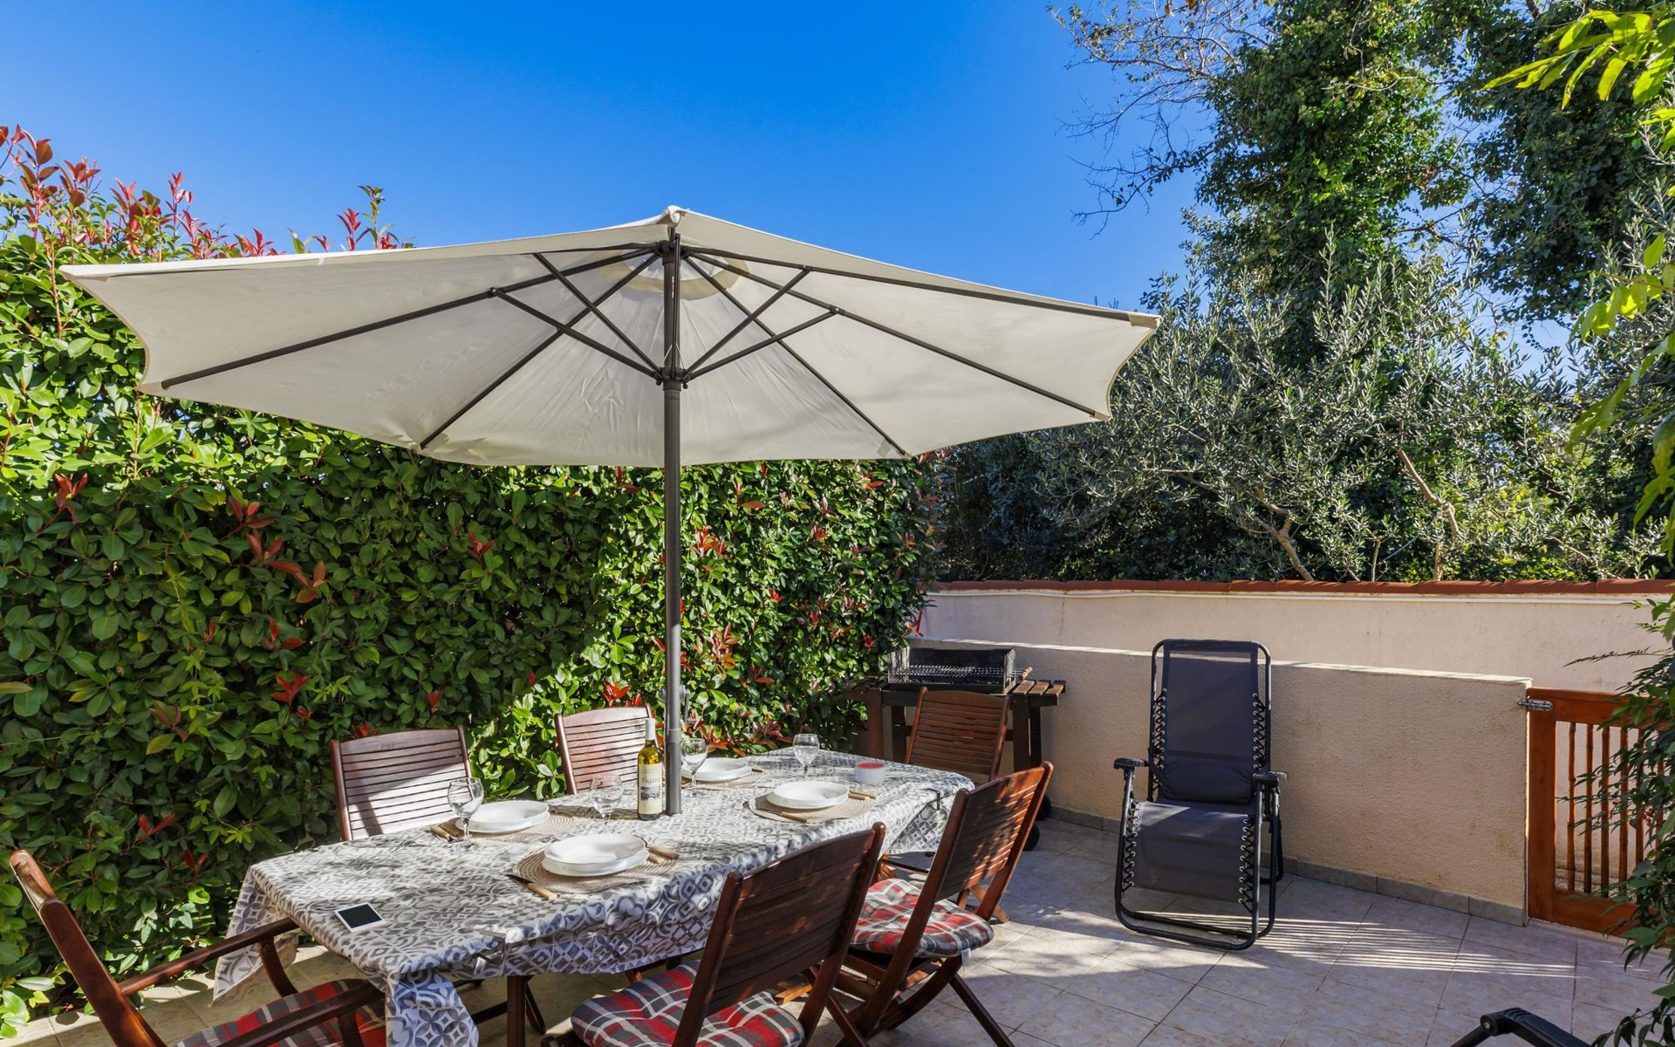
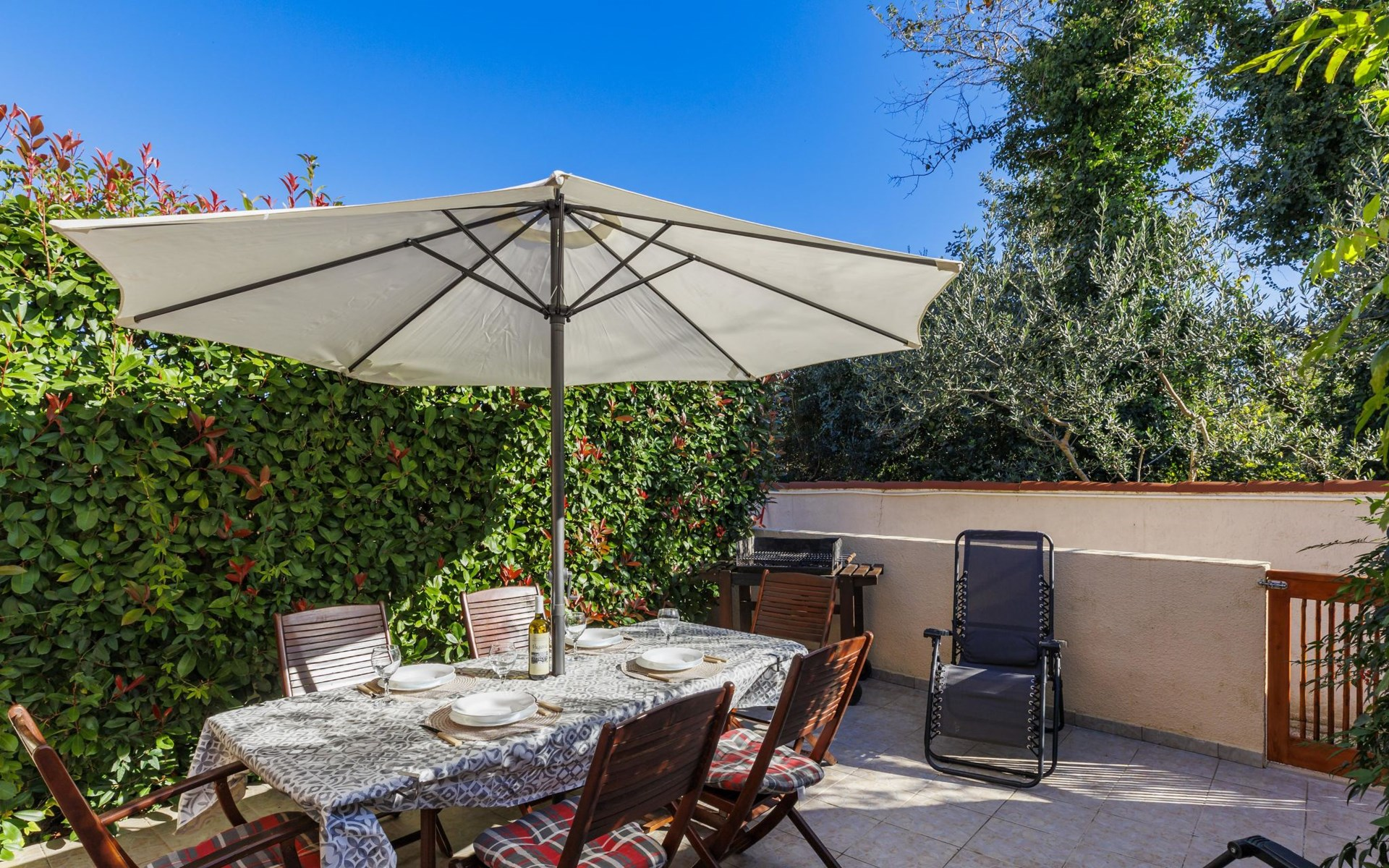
- candle [854,760,886,784]
- cell phone [333,901,387,934]
